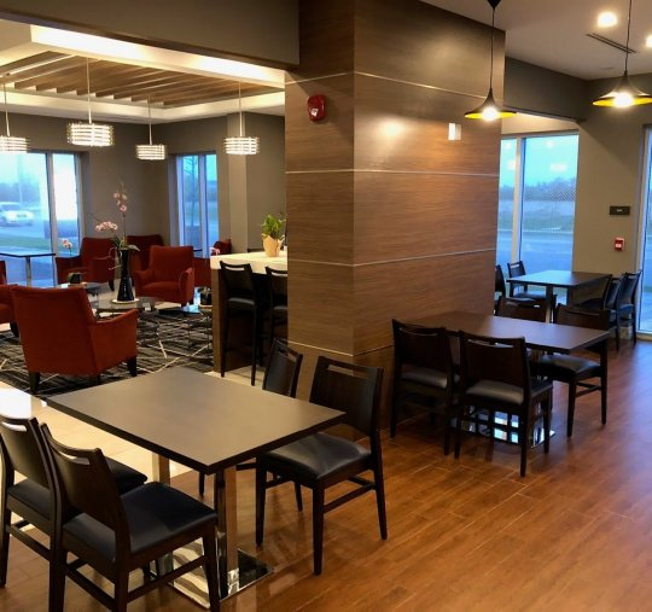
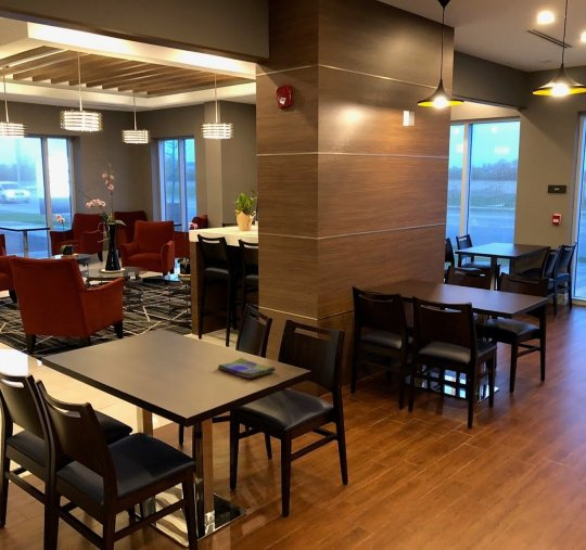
+ dish towel [217,357,277,380]
